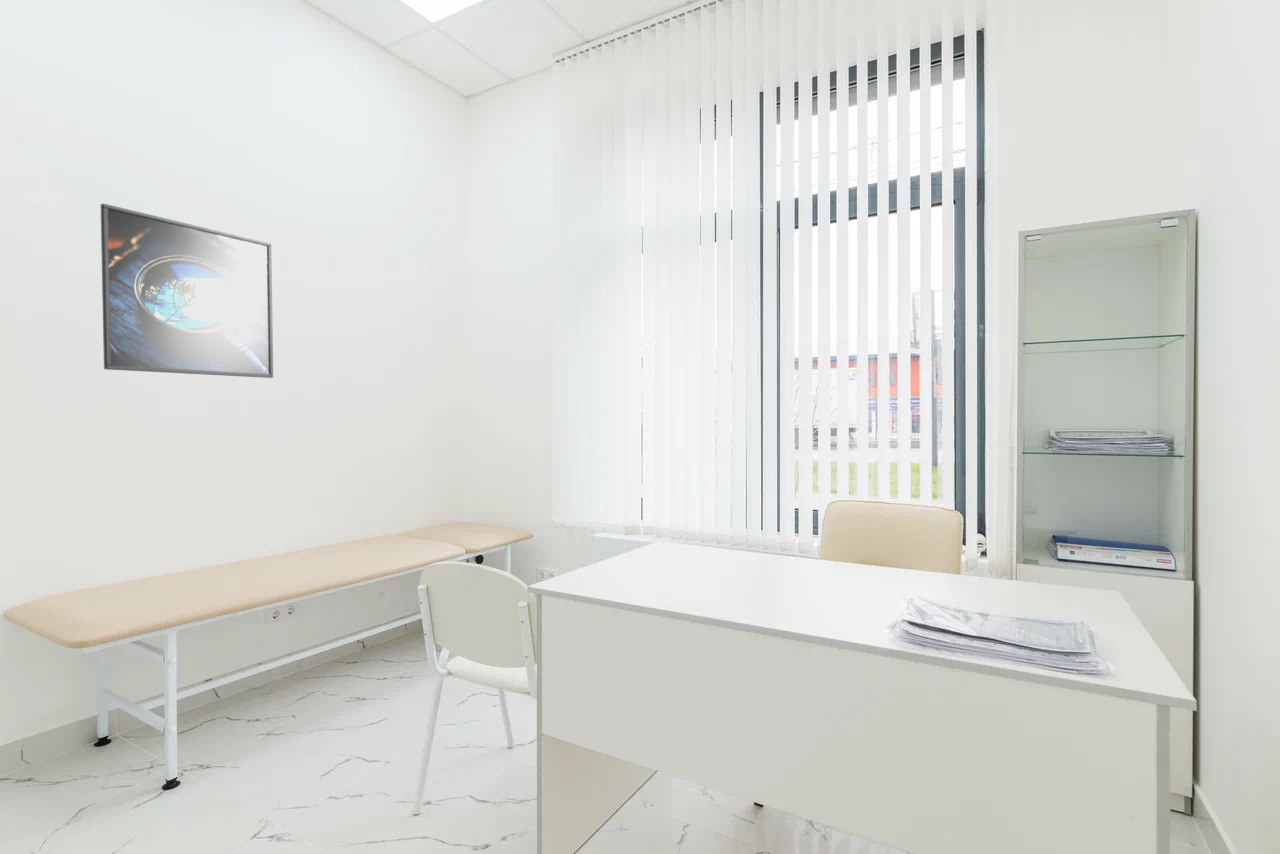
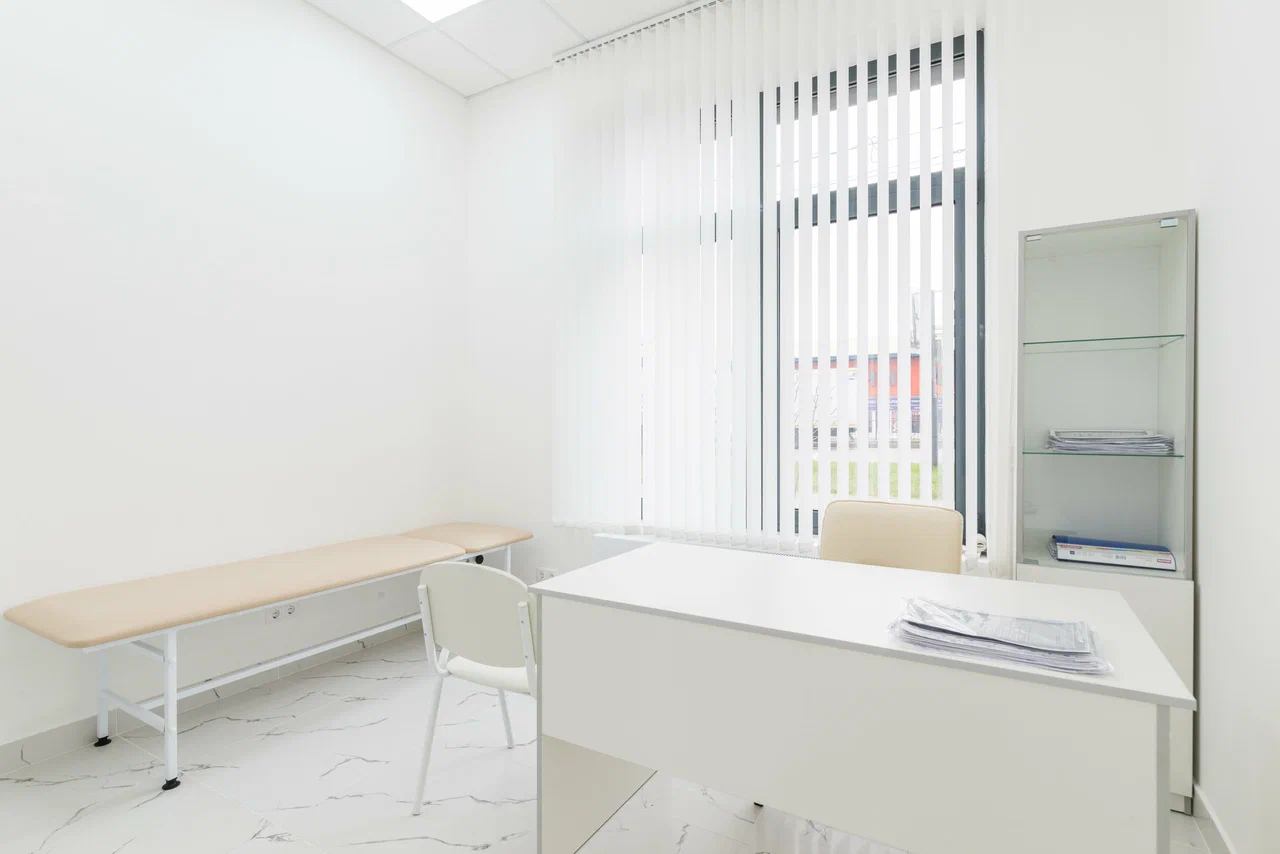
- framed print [100,203,274,379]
